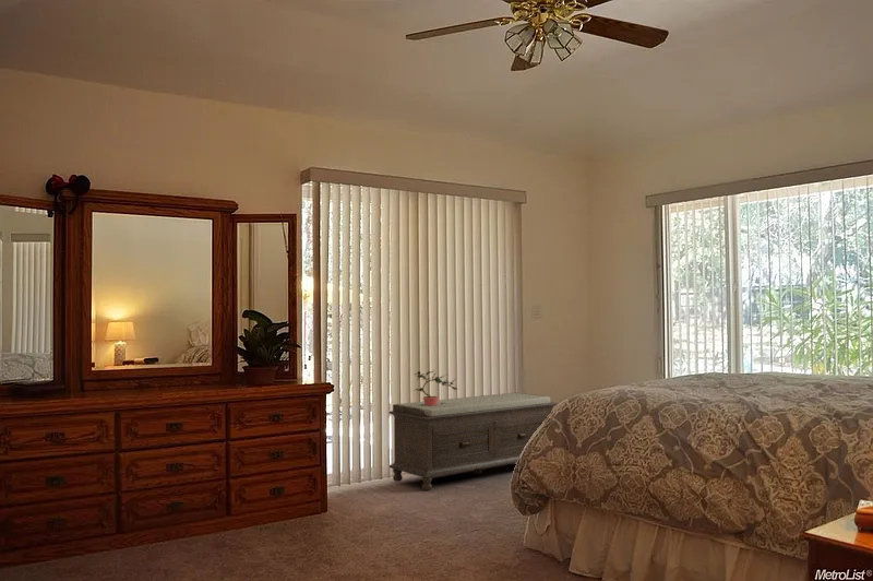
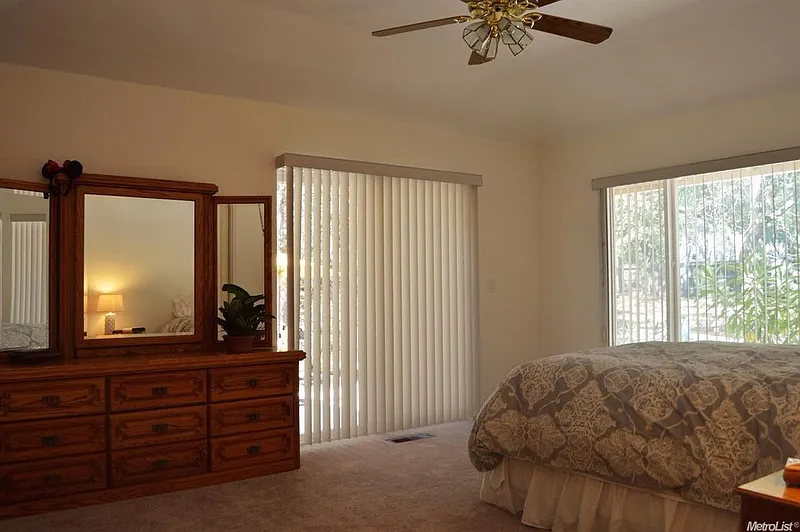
- bench [387,391,558,491]
- potted plant [411,369,459,406]
